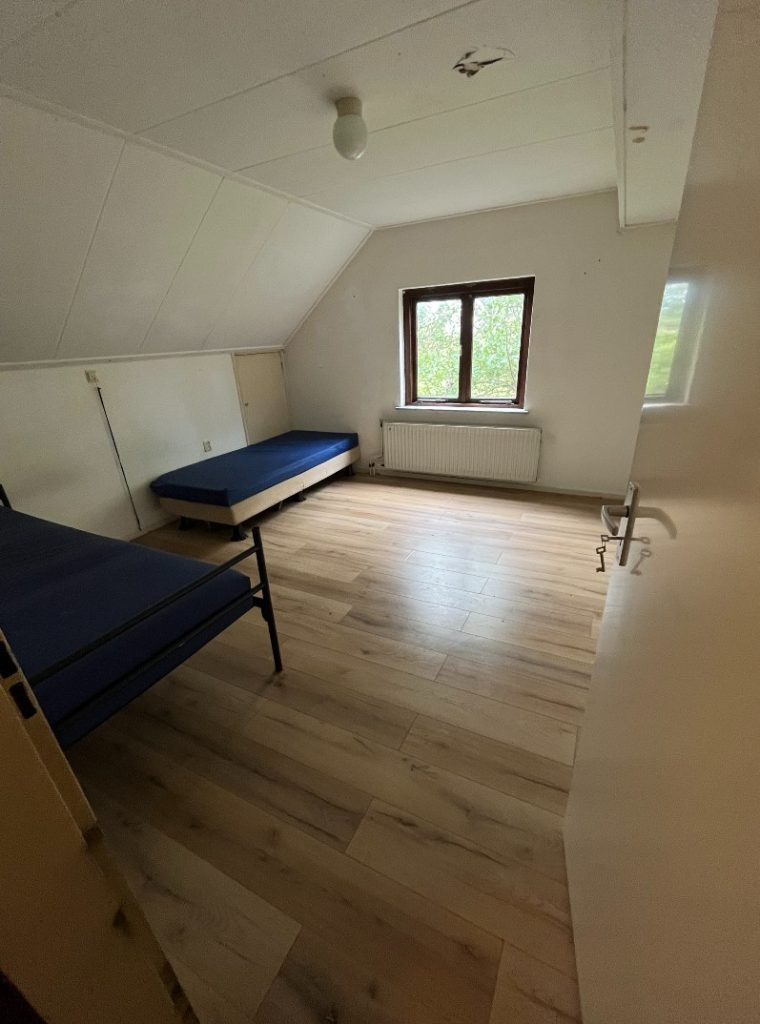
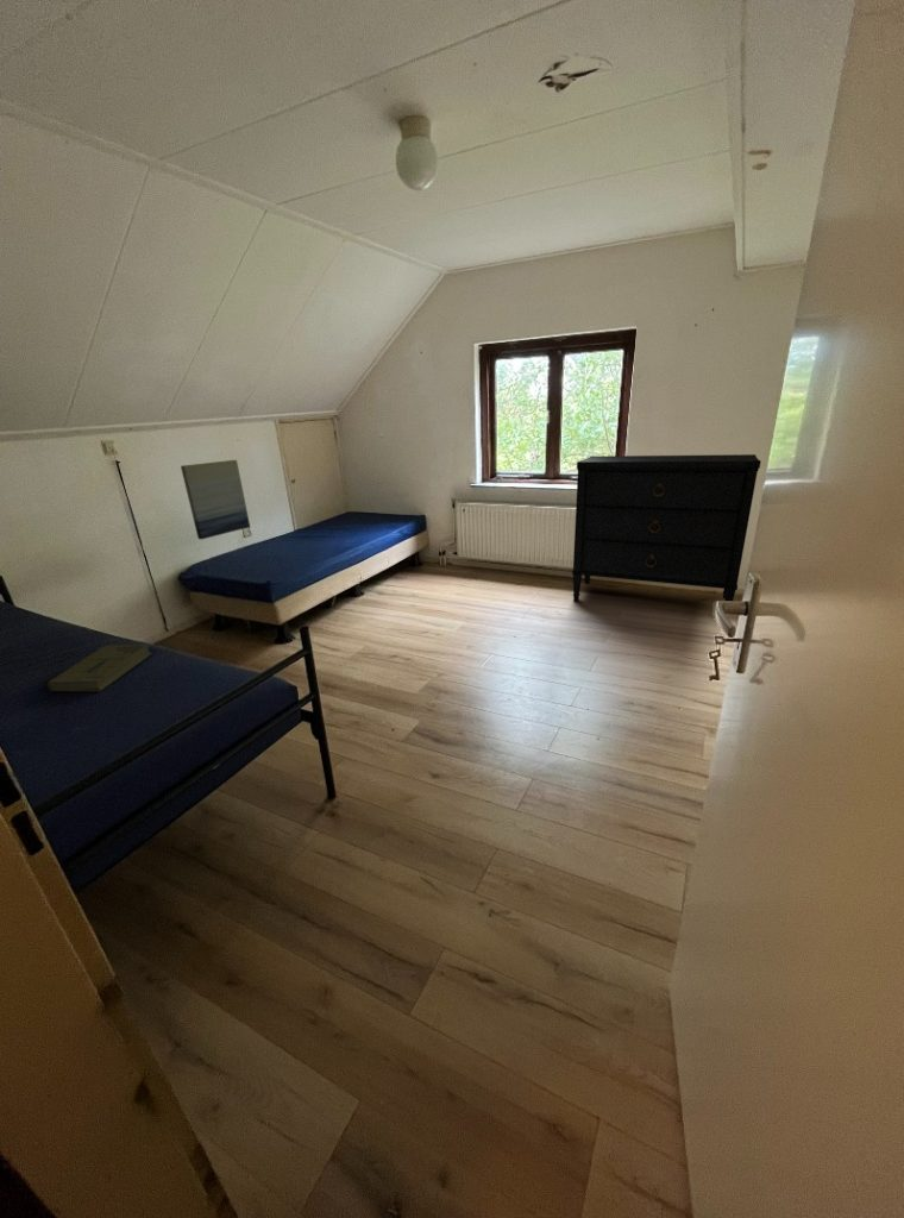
+ wall art [180,459,251,540]
+ dresser [571,453,761,602]
+ book [46,643,153,692]
